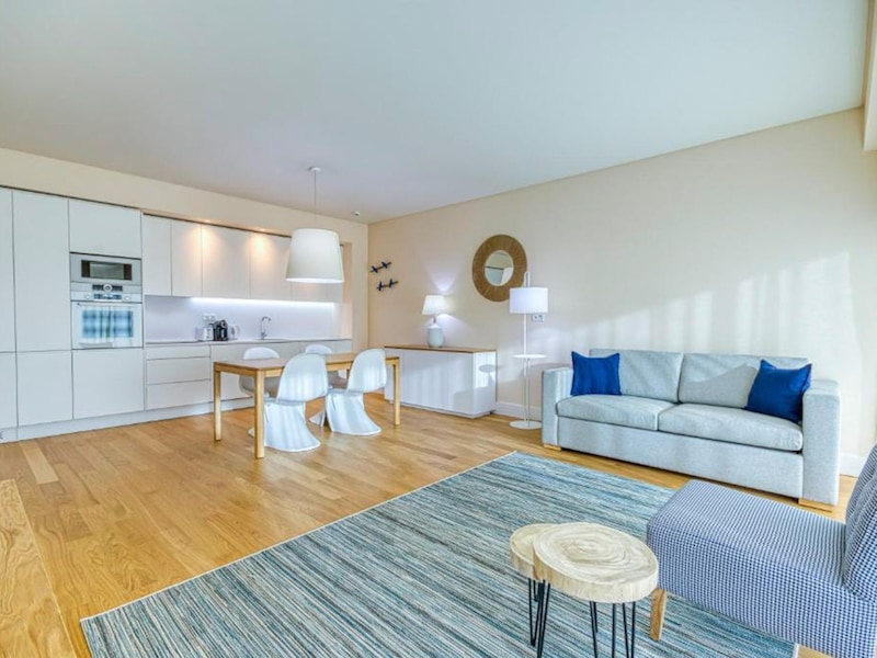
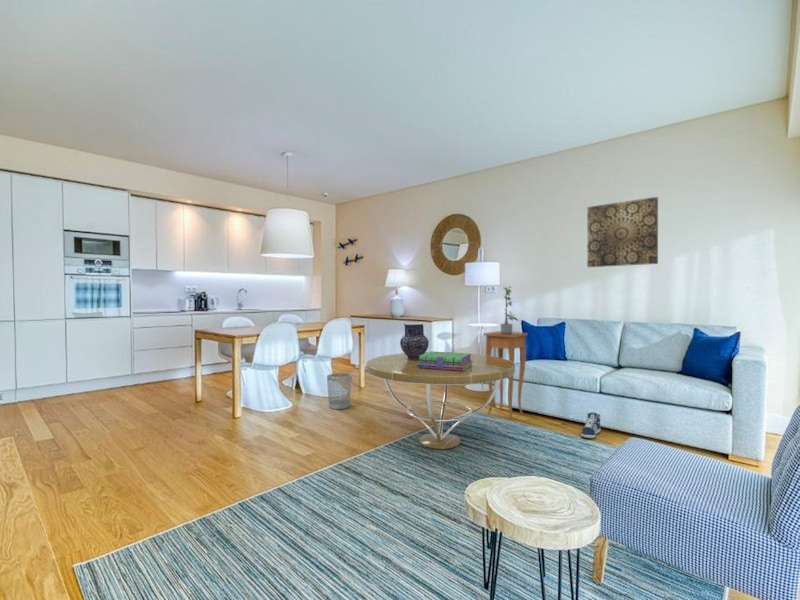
+ wastebasket [326,372,353,410]
+ coffee table [365,351,516,450]
+ stack of books [418,350,473,371]
+ wall art [586,196,659,268]
+ sneaker [580,411,602,439]
+ pottery [399,323,430,360]
+ potted plant [497,285,521,334]
+ side table [483,331,529,421]
